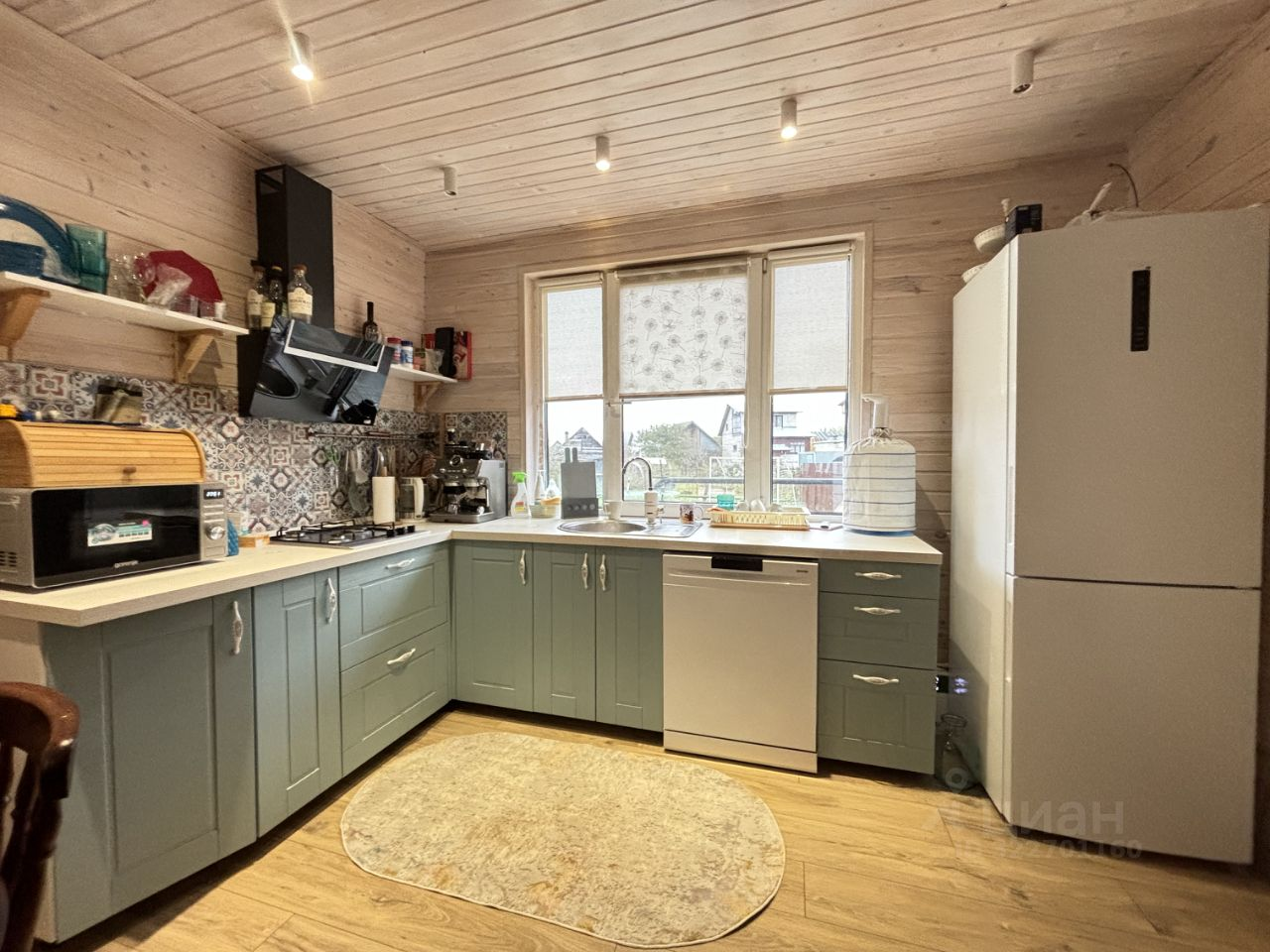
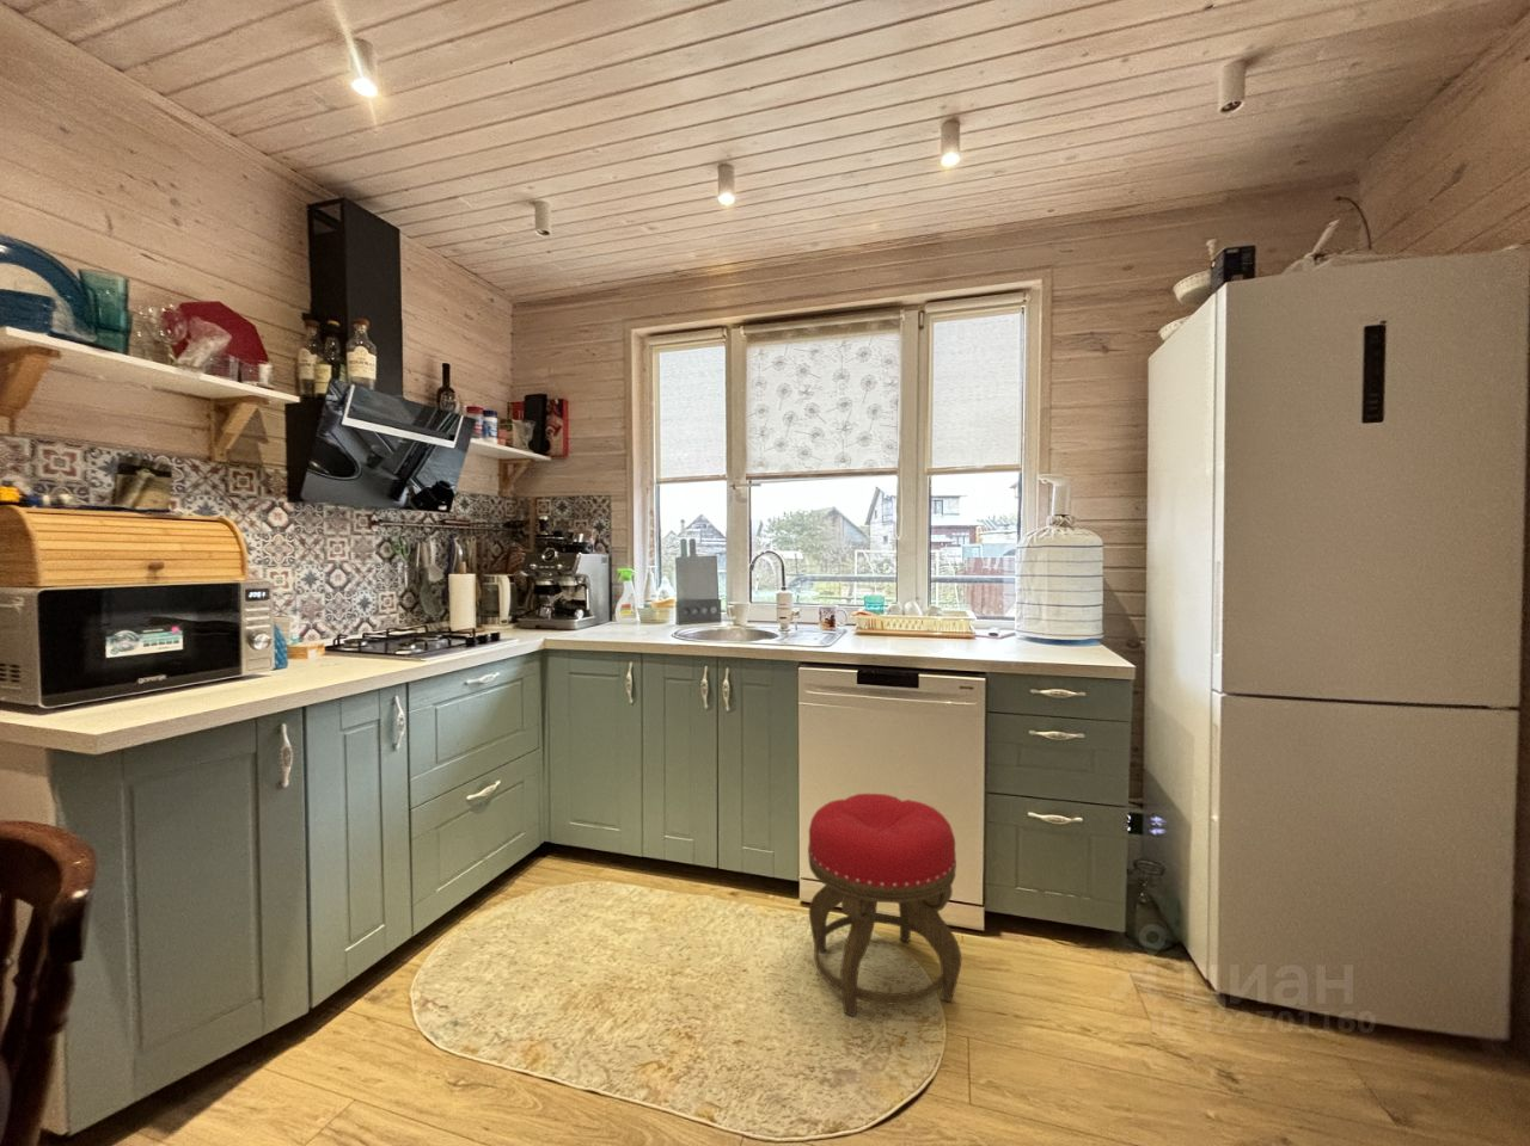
+ stool [807,792,963,1018]
